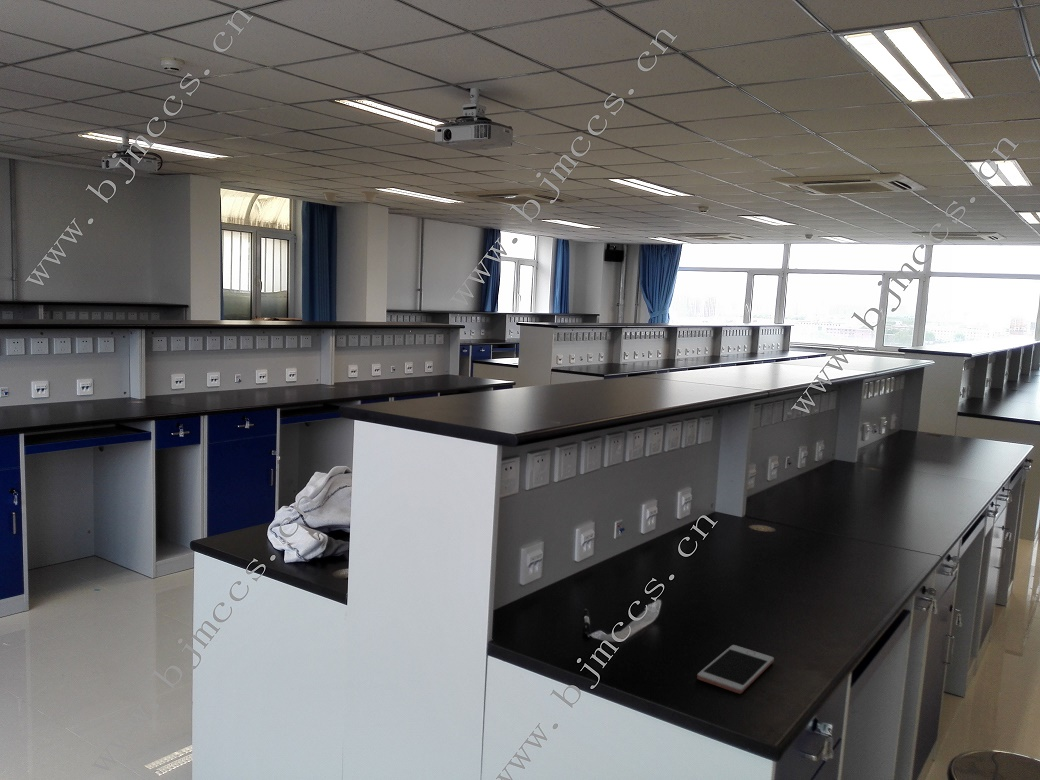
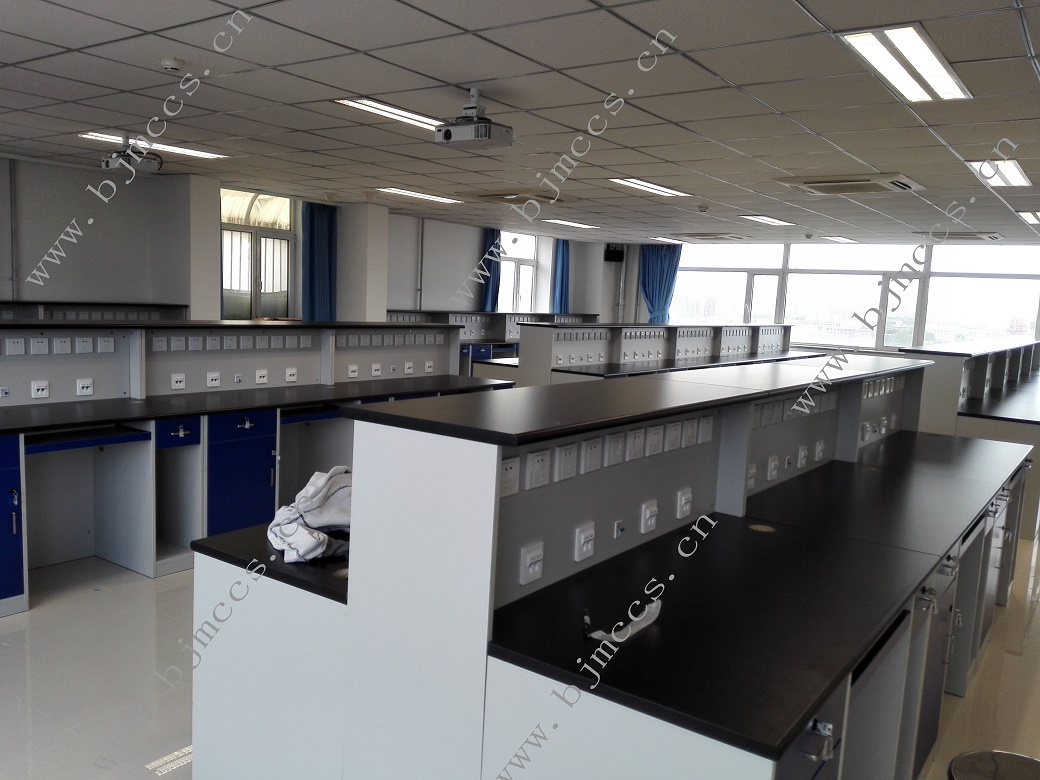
- cell phone [696,644,775,694]
